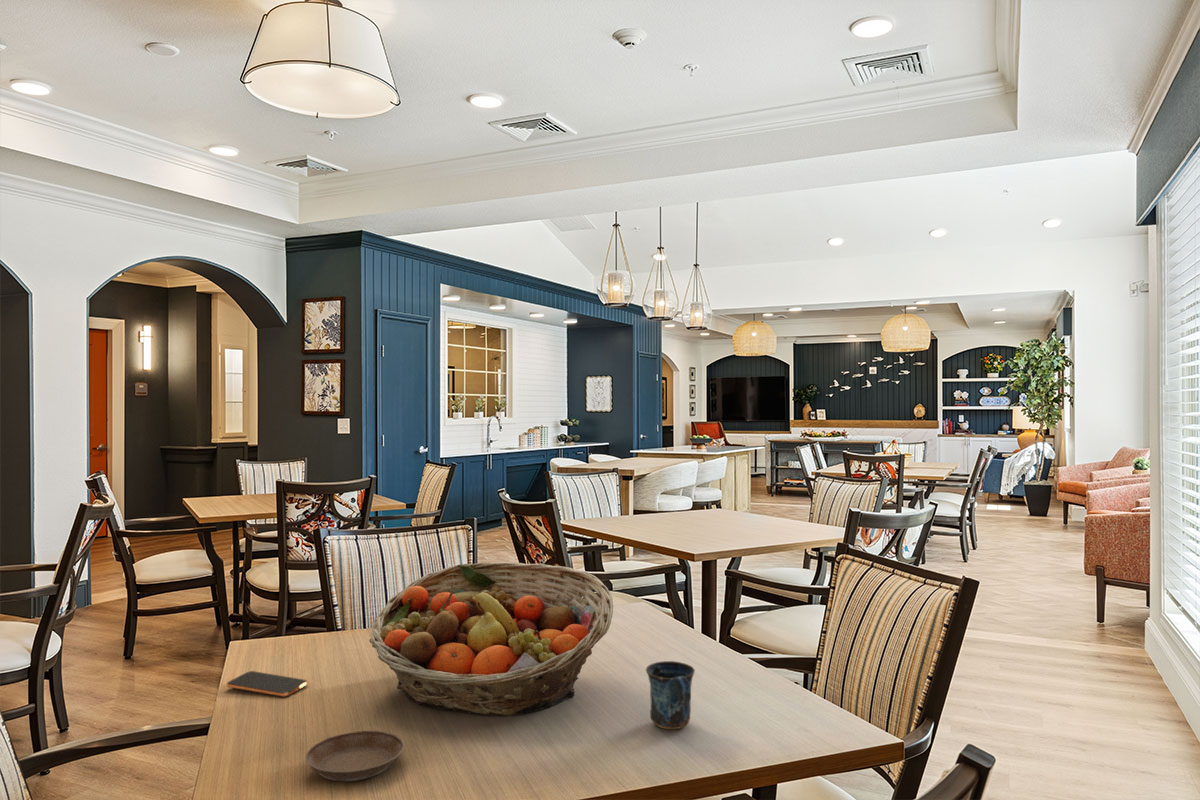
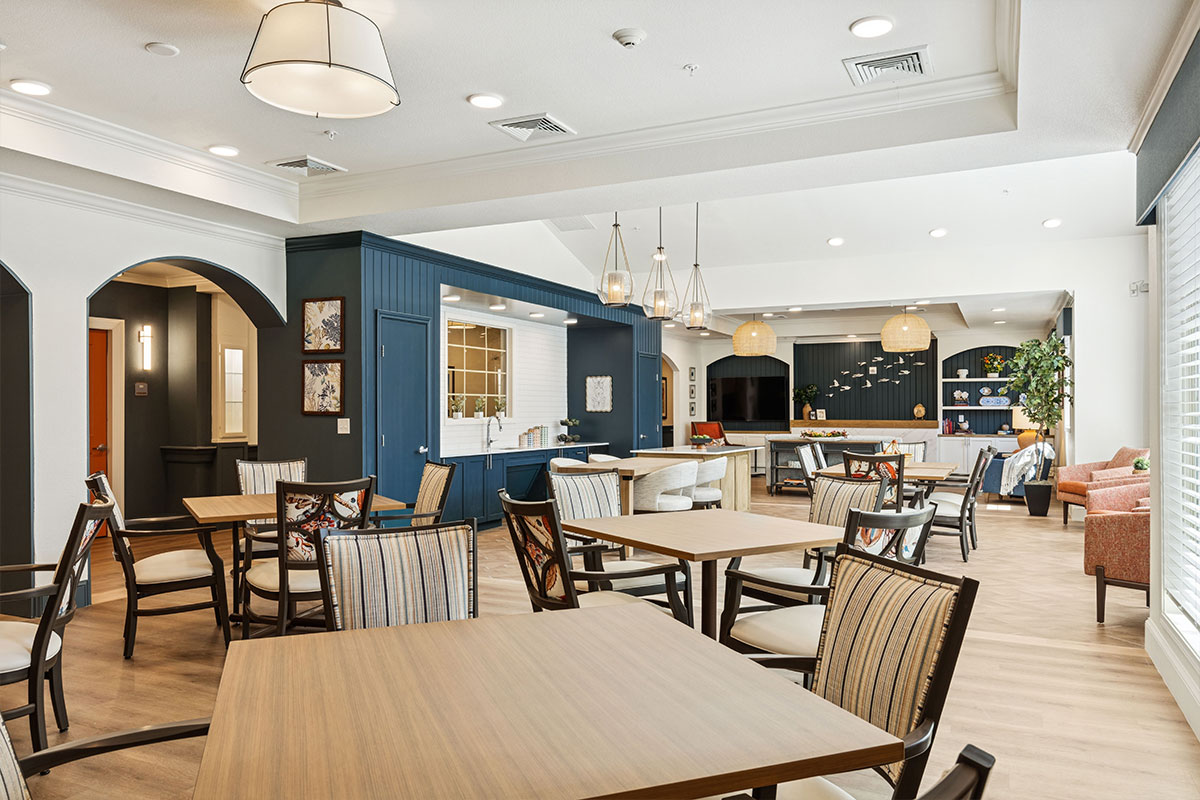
- fruit basket [368,562,614,717]
- smartphone [225,670,309,698]
- saucer [304,730,405,782]
- mug [645,660,696,730]
